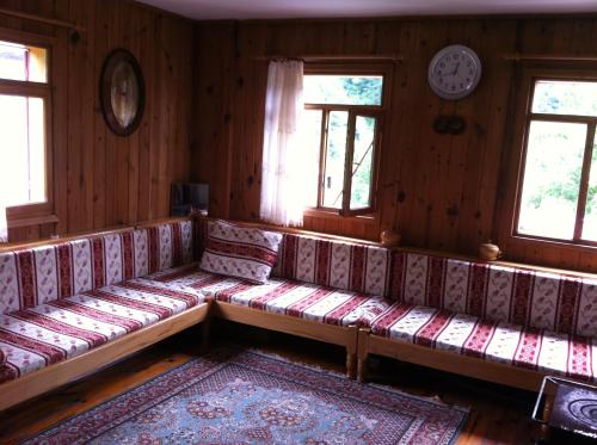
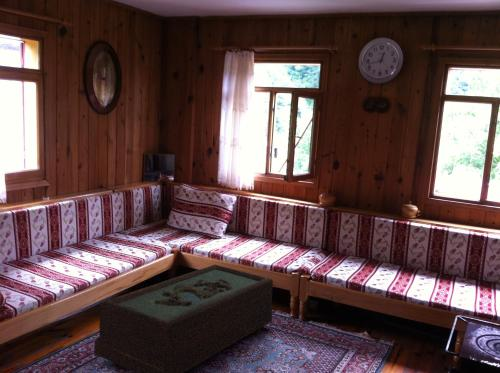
+ coffee table [93,264,274,373]
